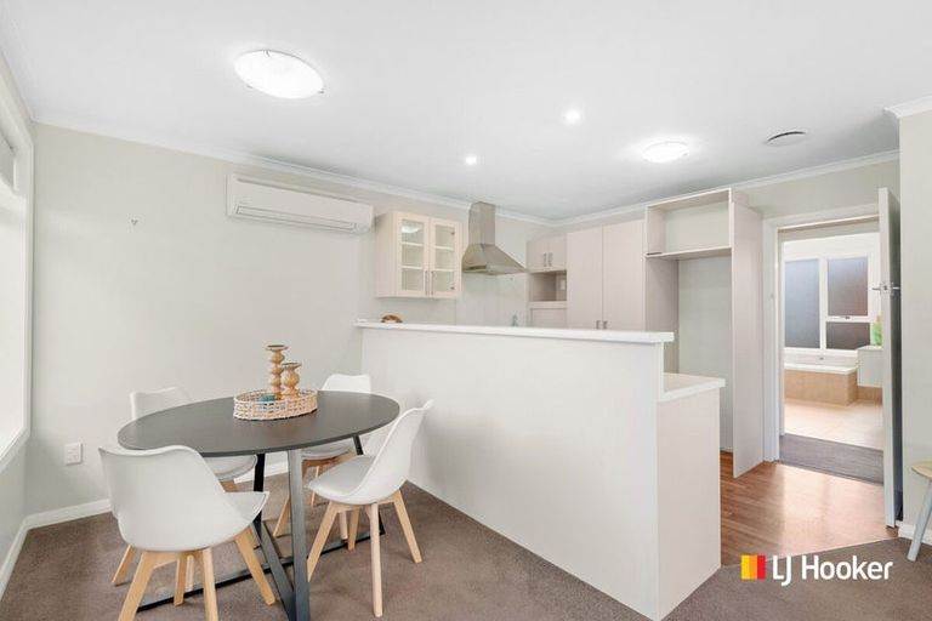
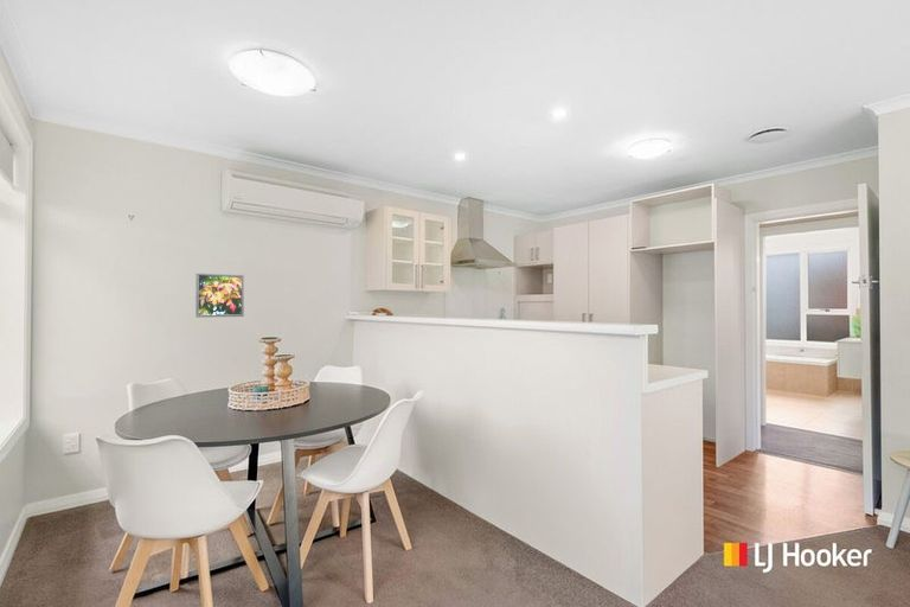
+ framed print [194,271,245,318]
